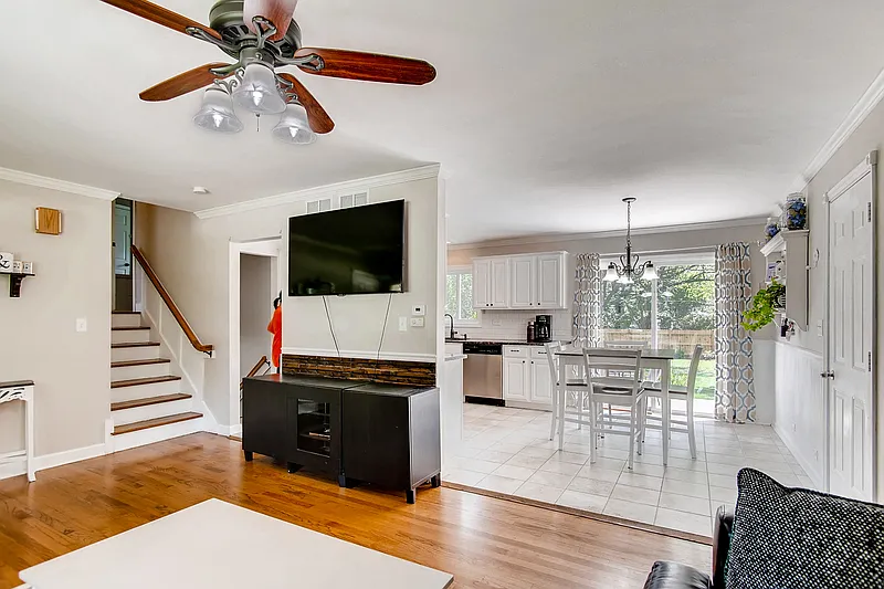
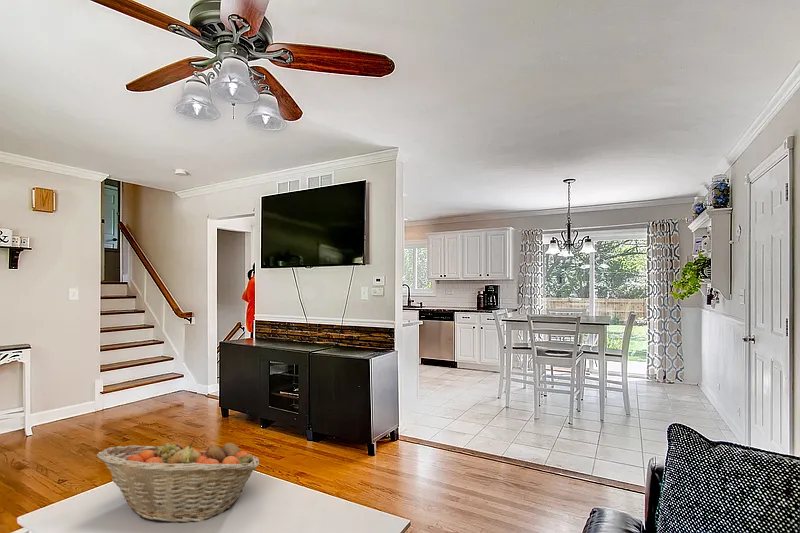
+ fruit basket [96,436,260,524]
